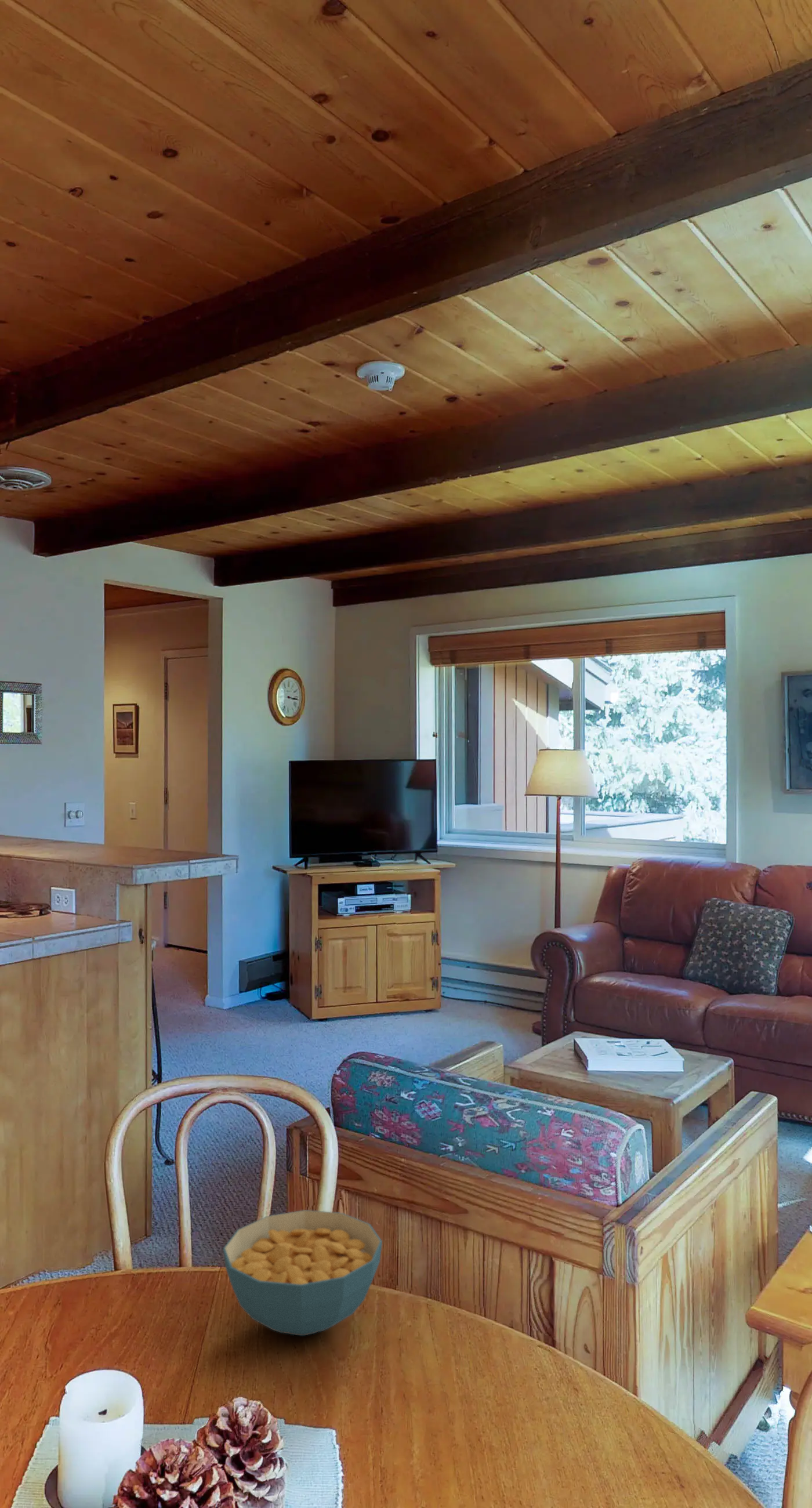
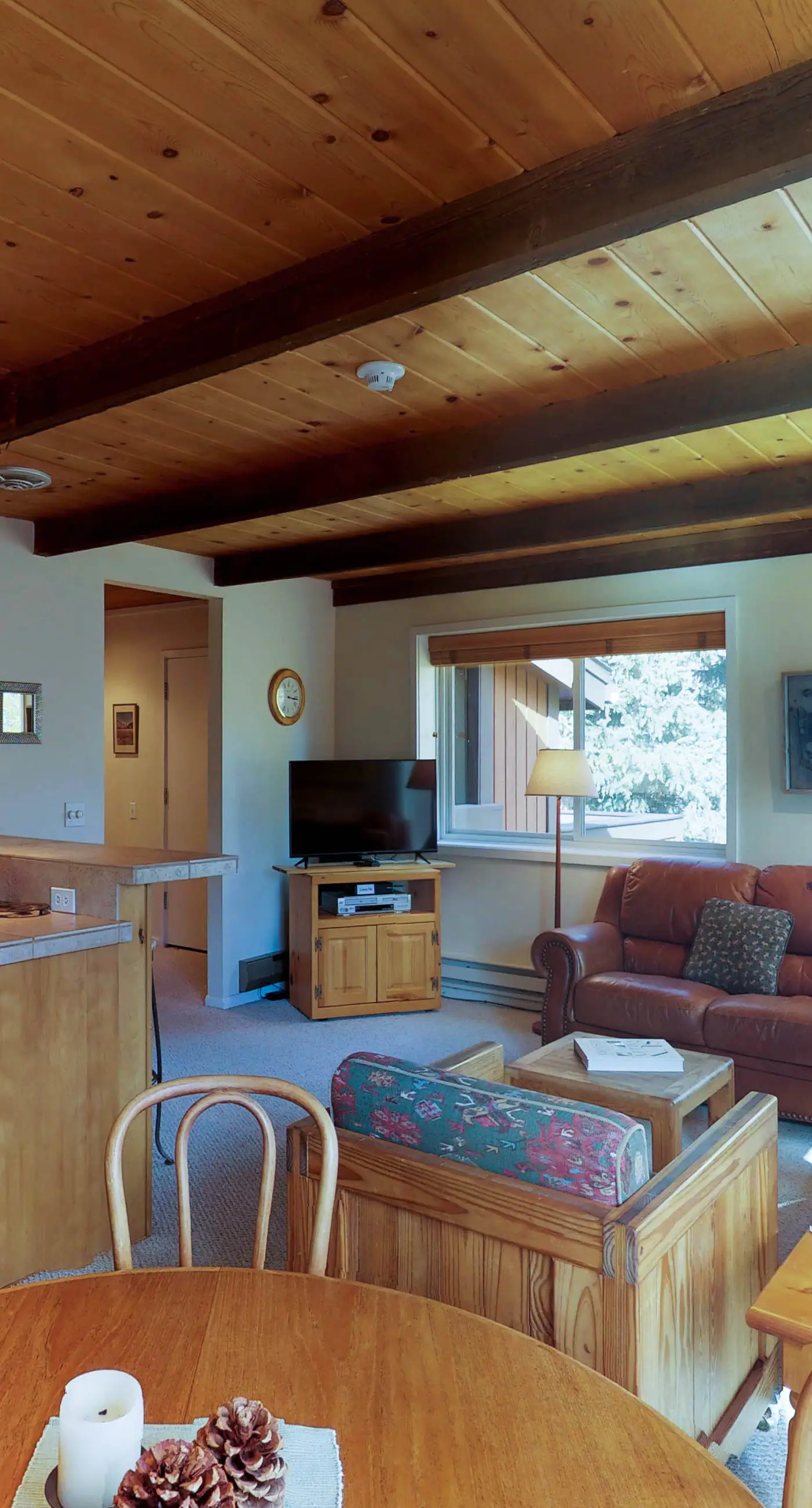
- cereal bowl [223,1209,383,1336]
